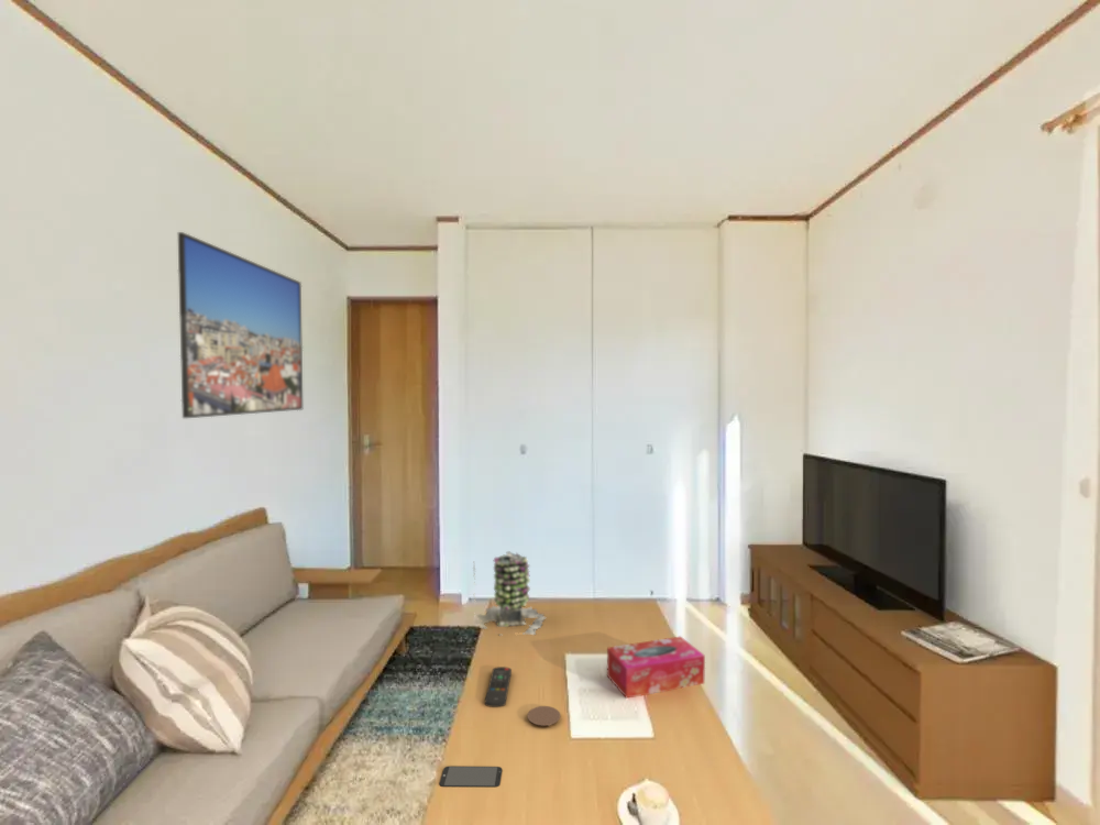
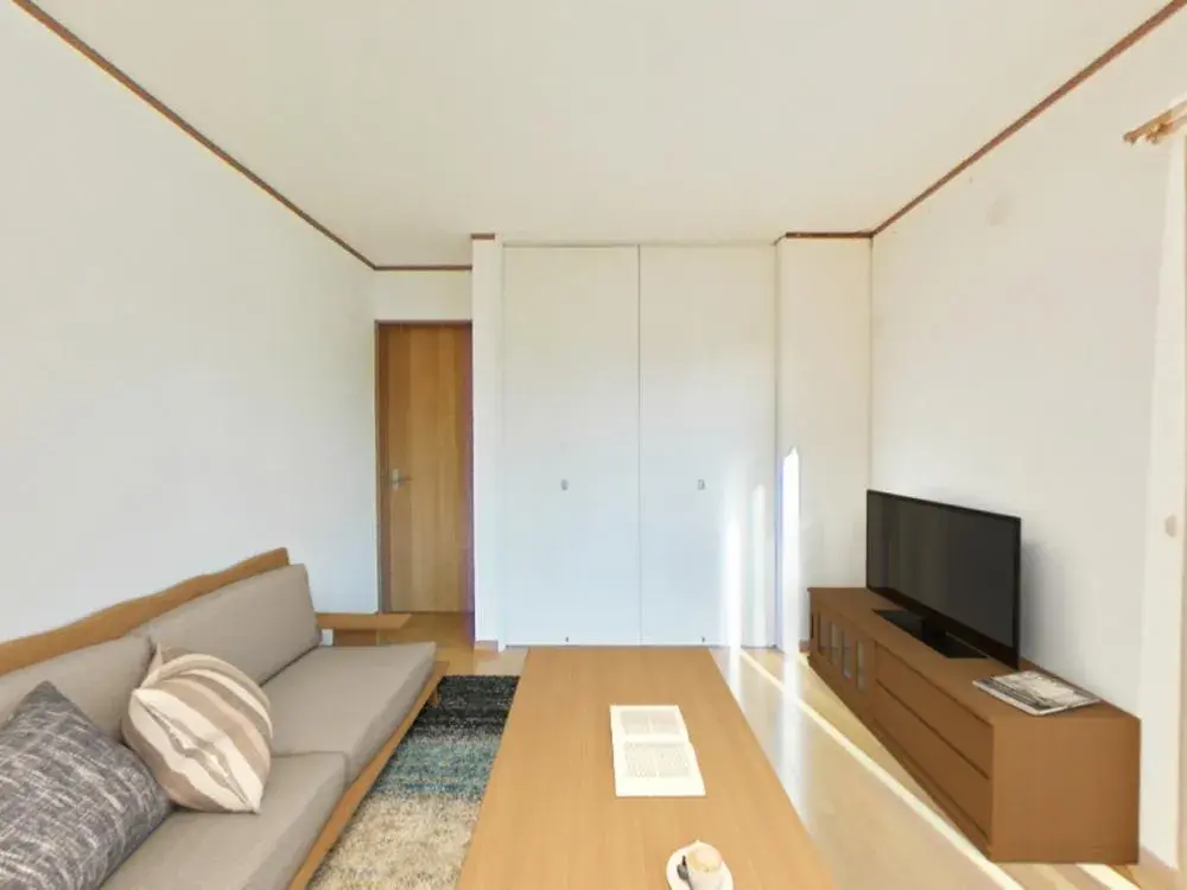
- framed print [177,231,304,419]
- succulent plant [472,550,547,637]
- coaster [526,705,562,727]
- smartphone [439,766,503,789]
- remote control [484,666,513,708]
- tissue box [606,635,706,700]
